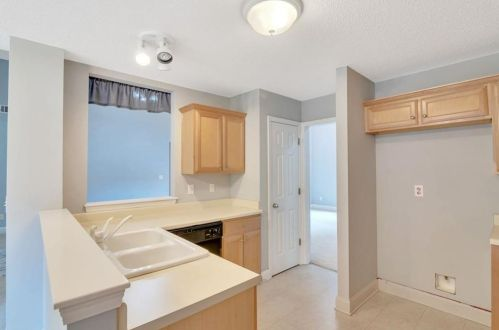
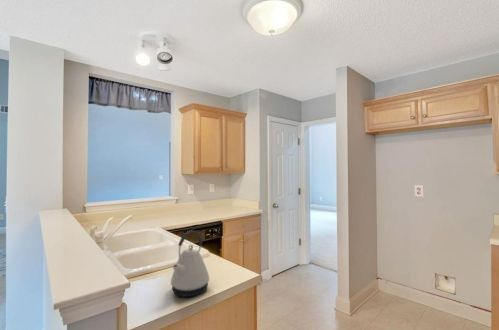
+ kettle [170,229,210,298]
